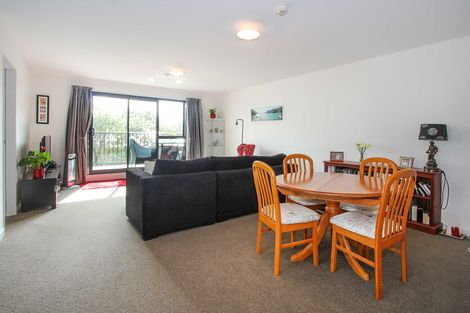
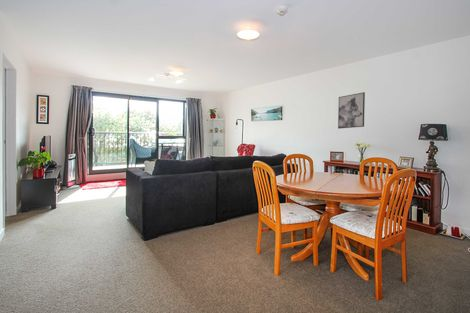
+ wall art [337,91,366,130]
